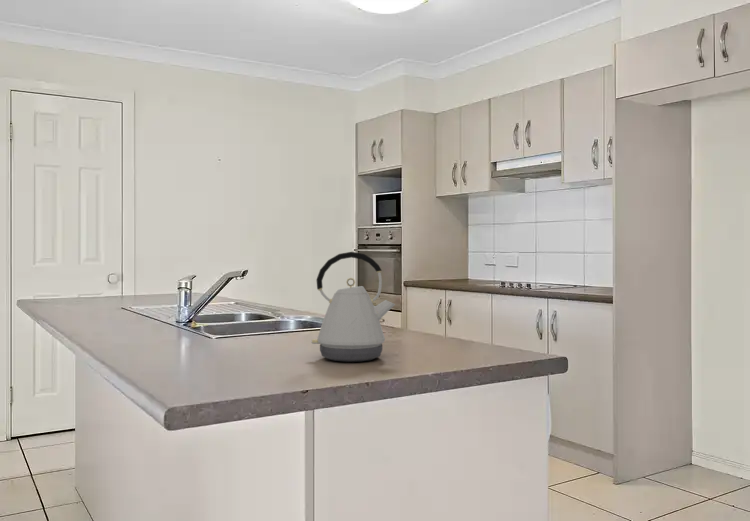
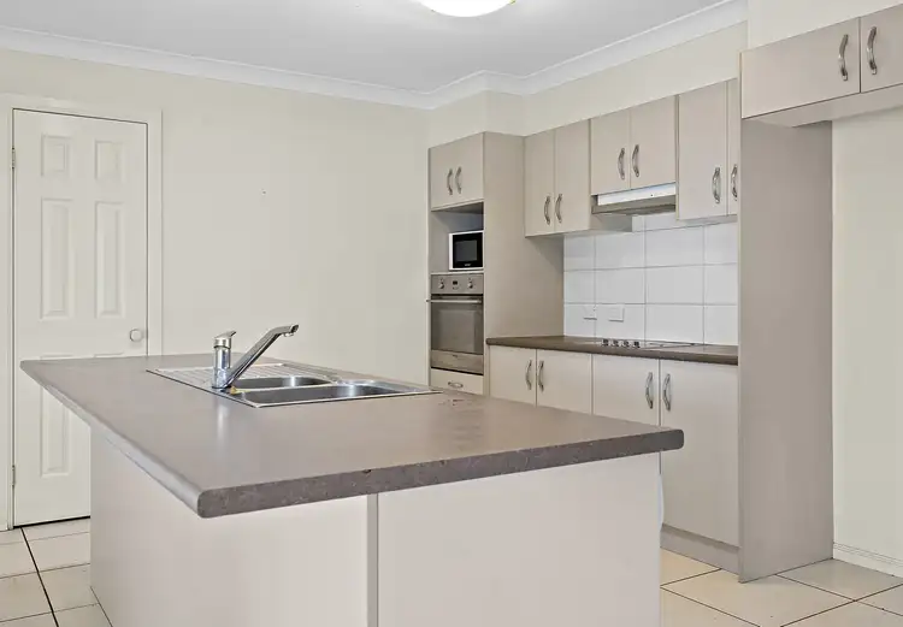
- kettle [311,251,396,363]
